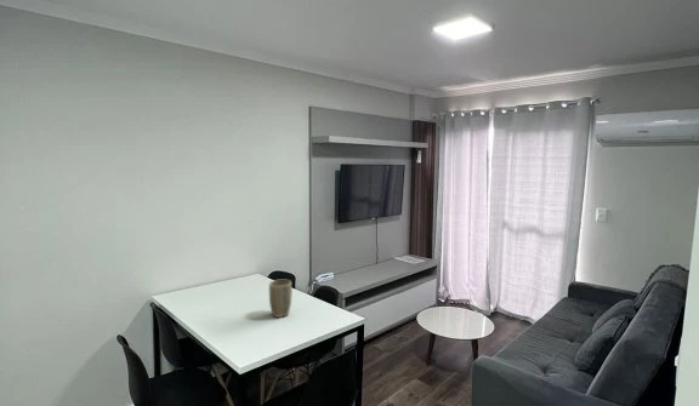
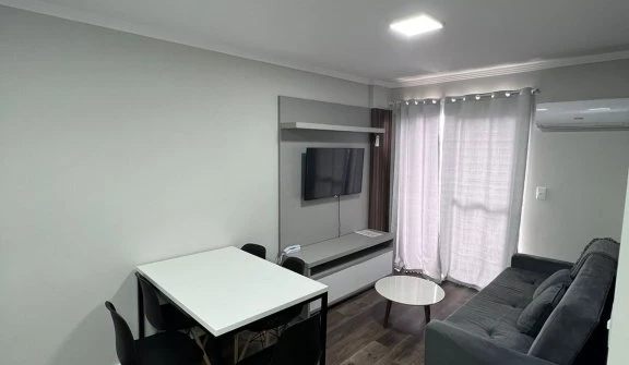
- plant pot [268,279,294,319]
